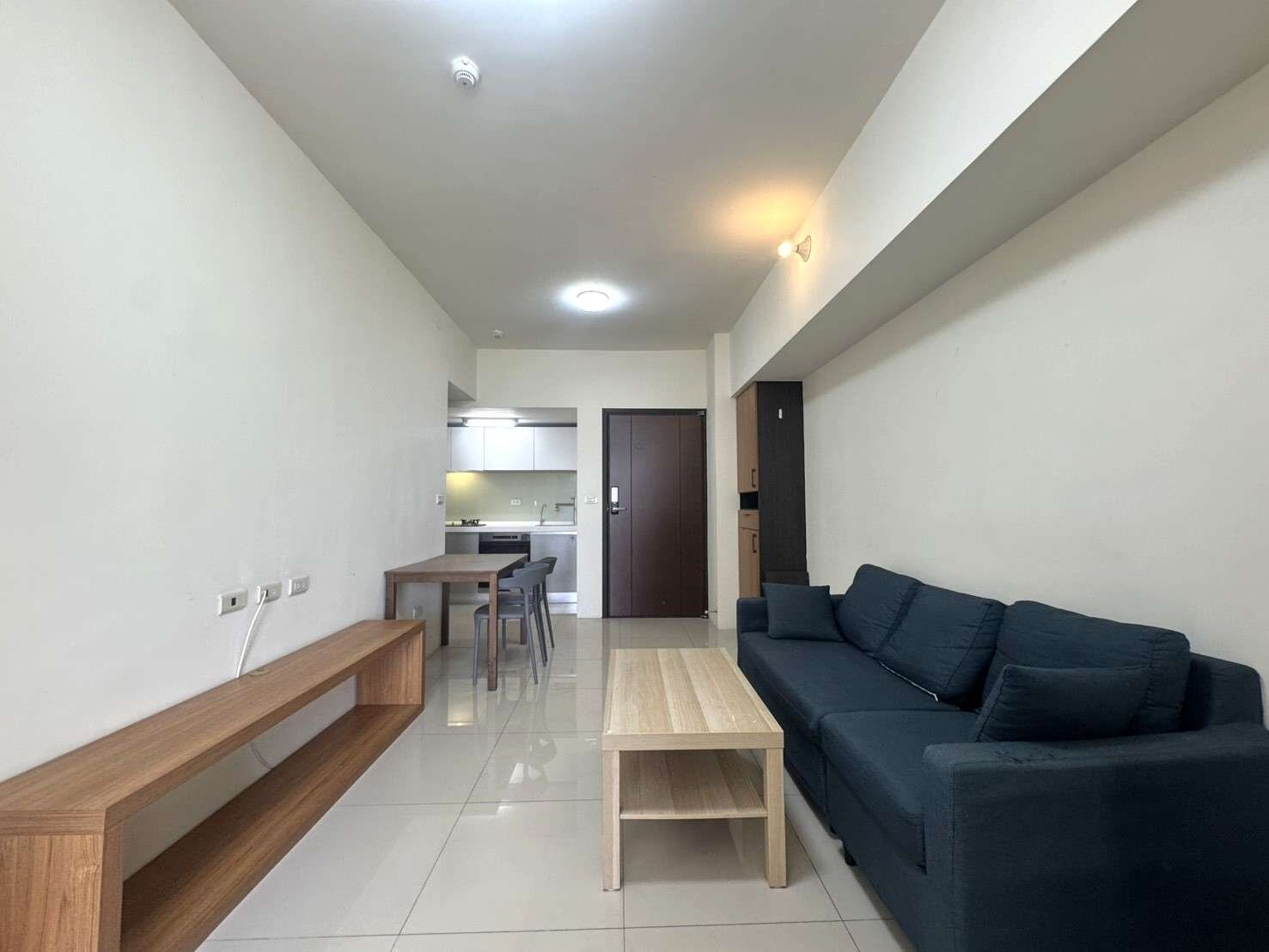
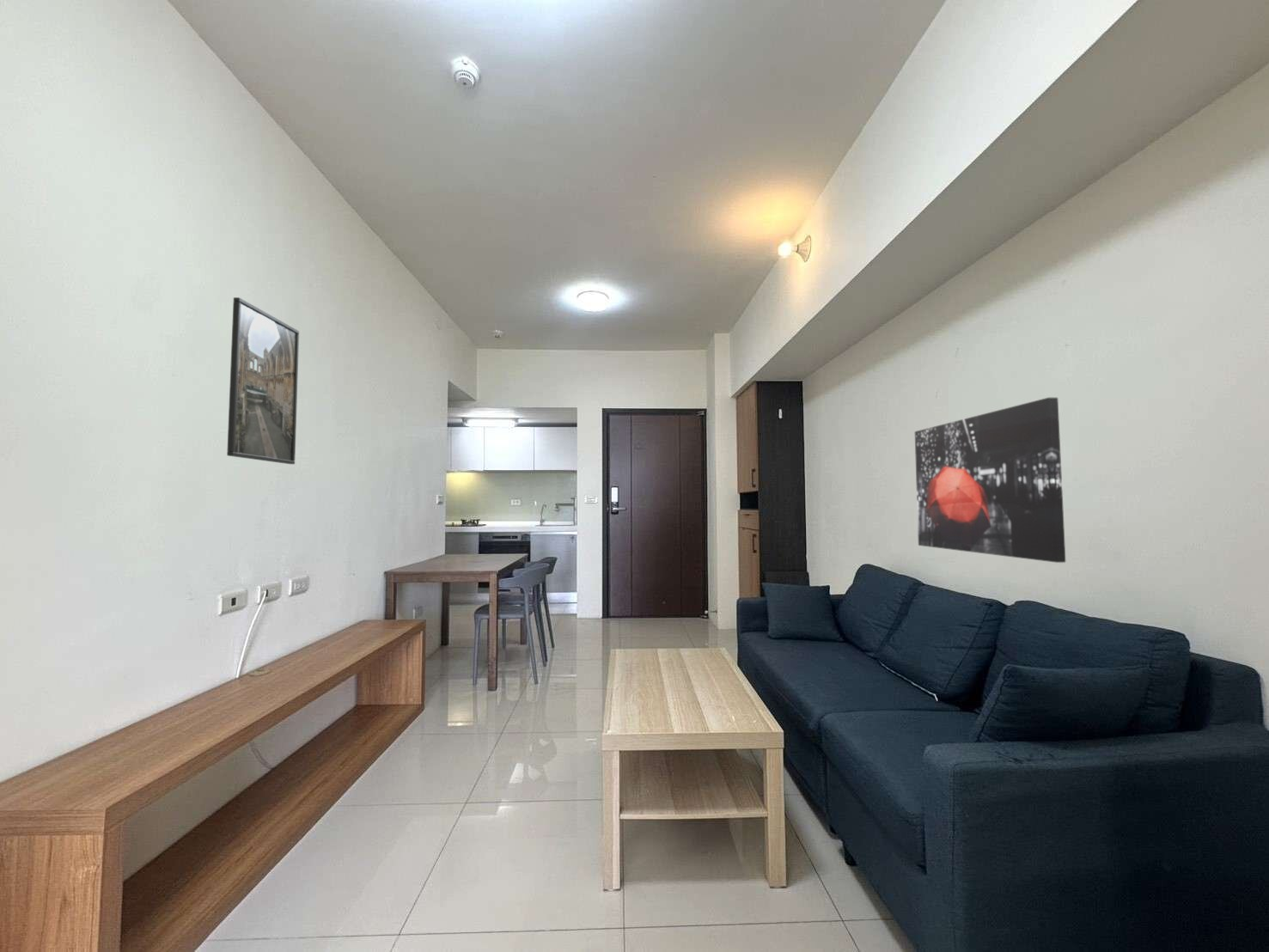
+ wall art [914,397,1066,564]
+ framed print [226,296,300,465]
